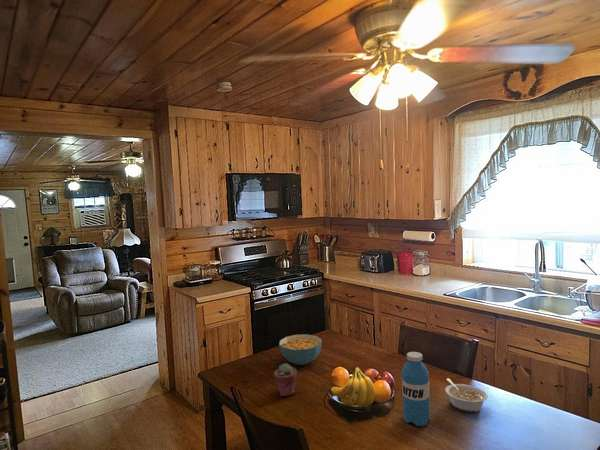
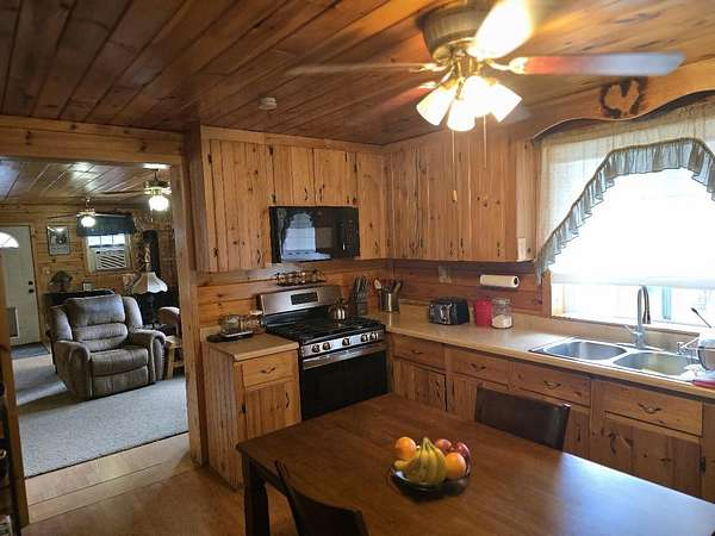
- cereal bowl [278,334,323,366]
- water bottle [401,351,431,427]
- potted succulent [273,362,298,397]
- legume [444,377,489,413]
